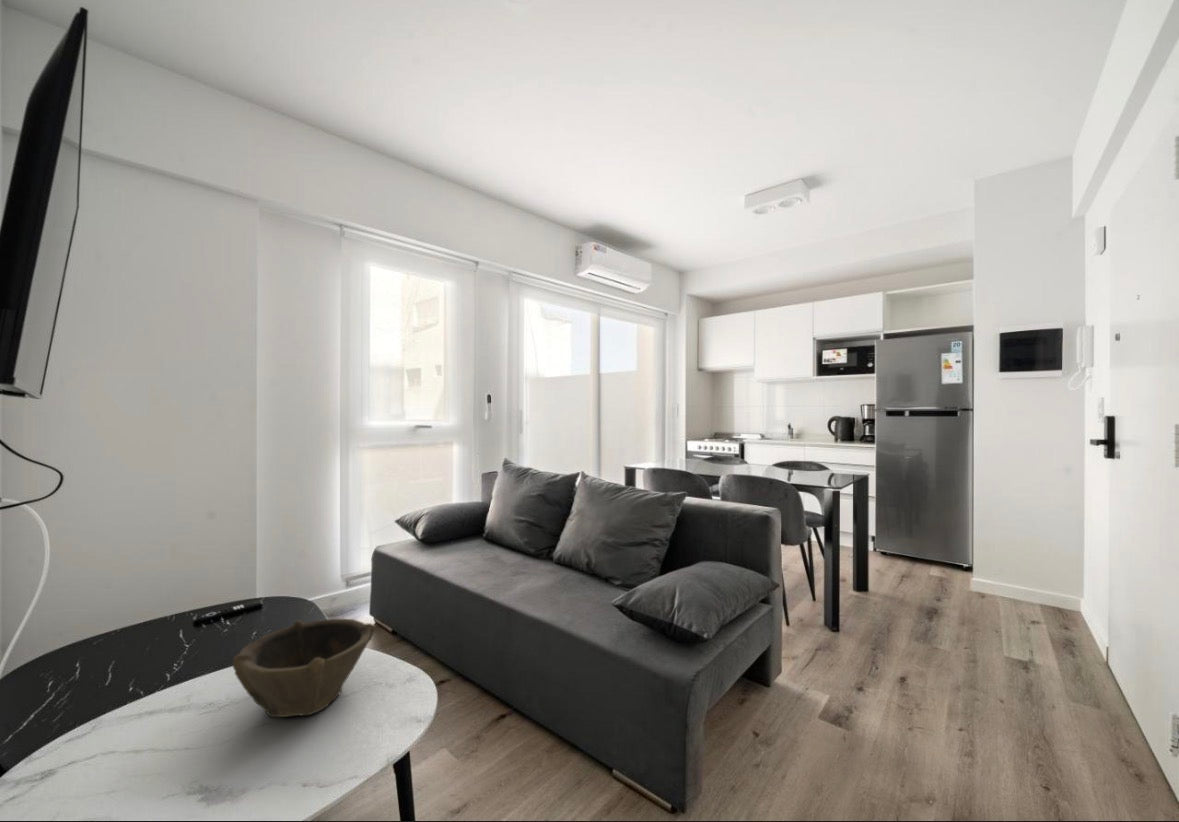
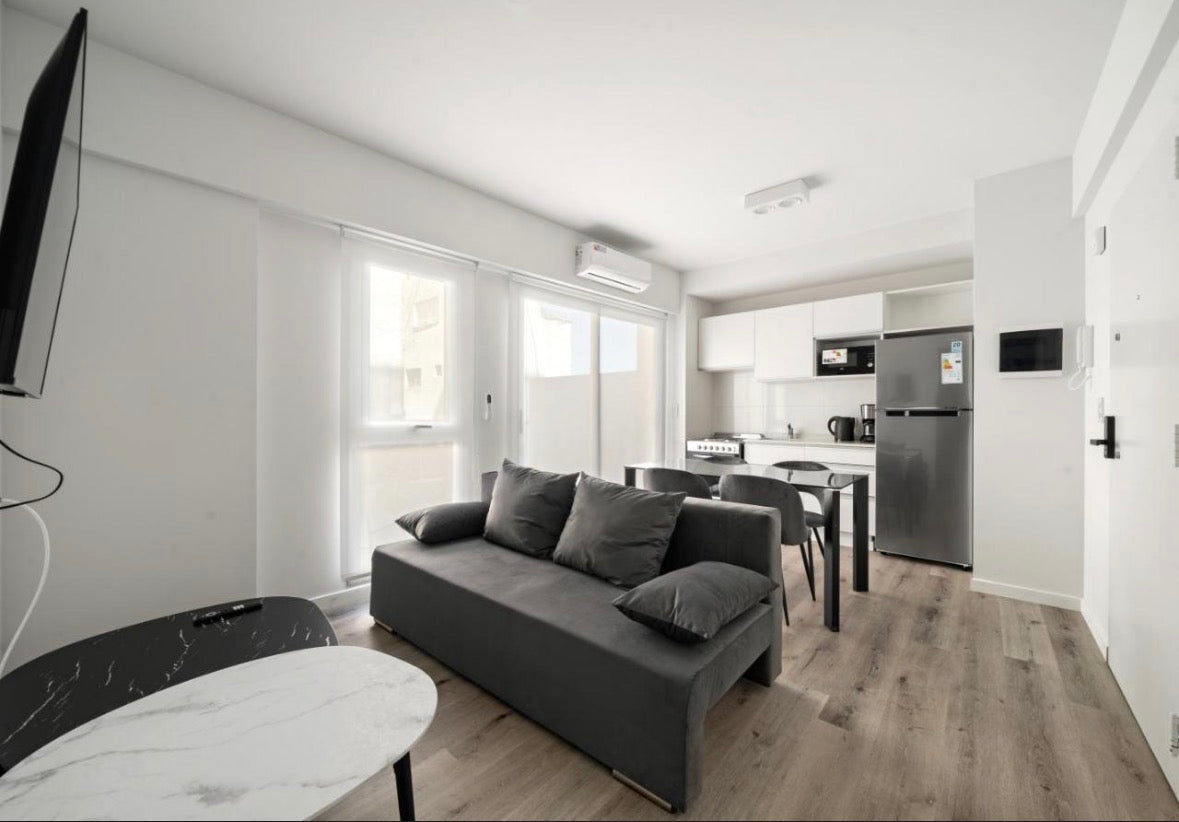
- bowl [232,618,376,718]
